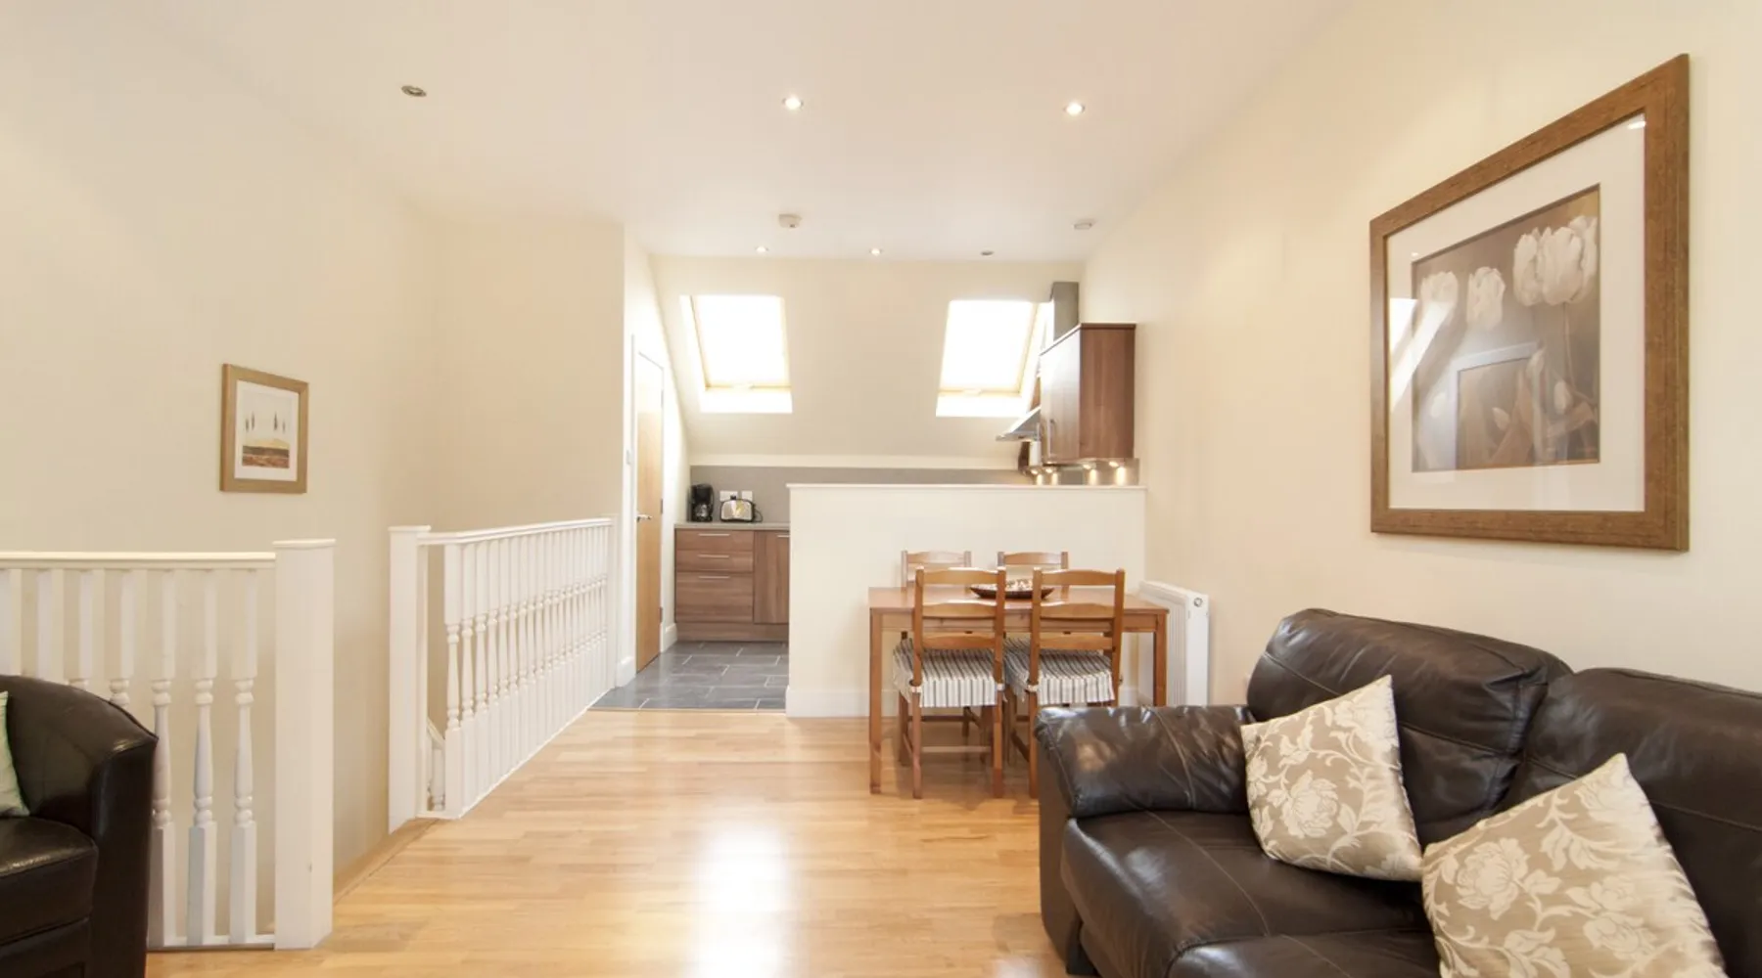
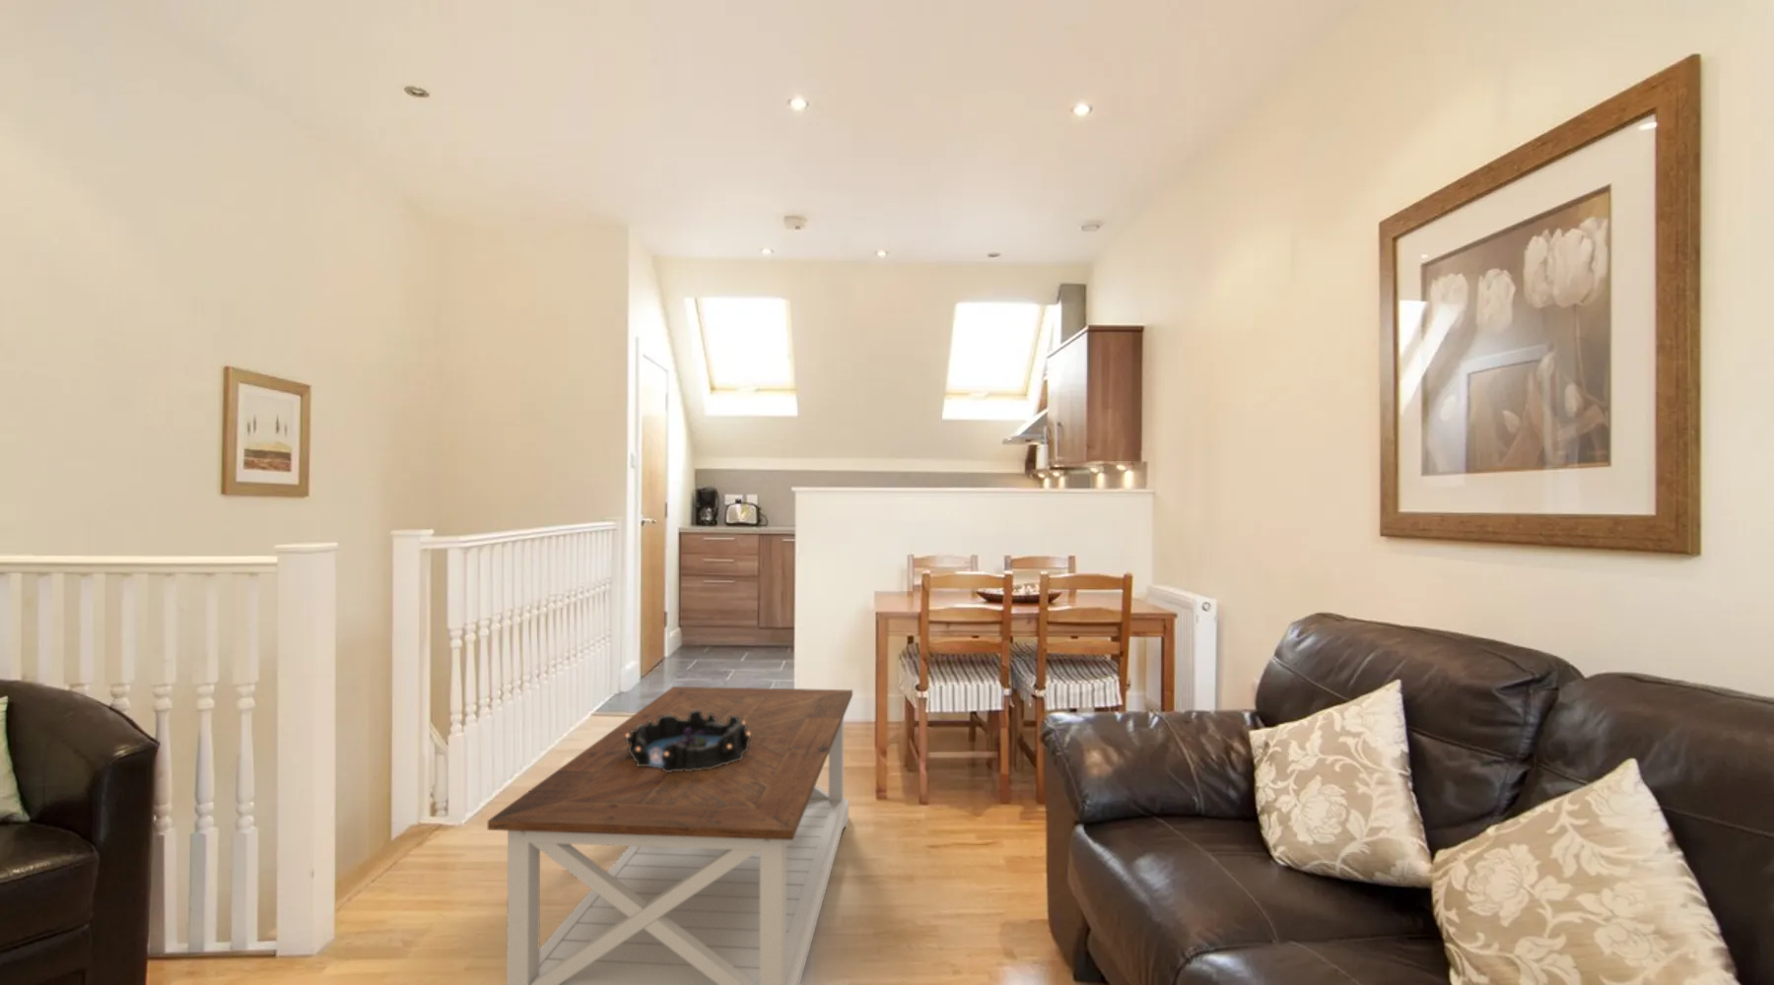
+ decorative bowl [626,710,751,773]
+ coffee table [487,685,853,985]
